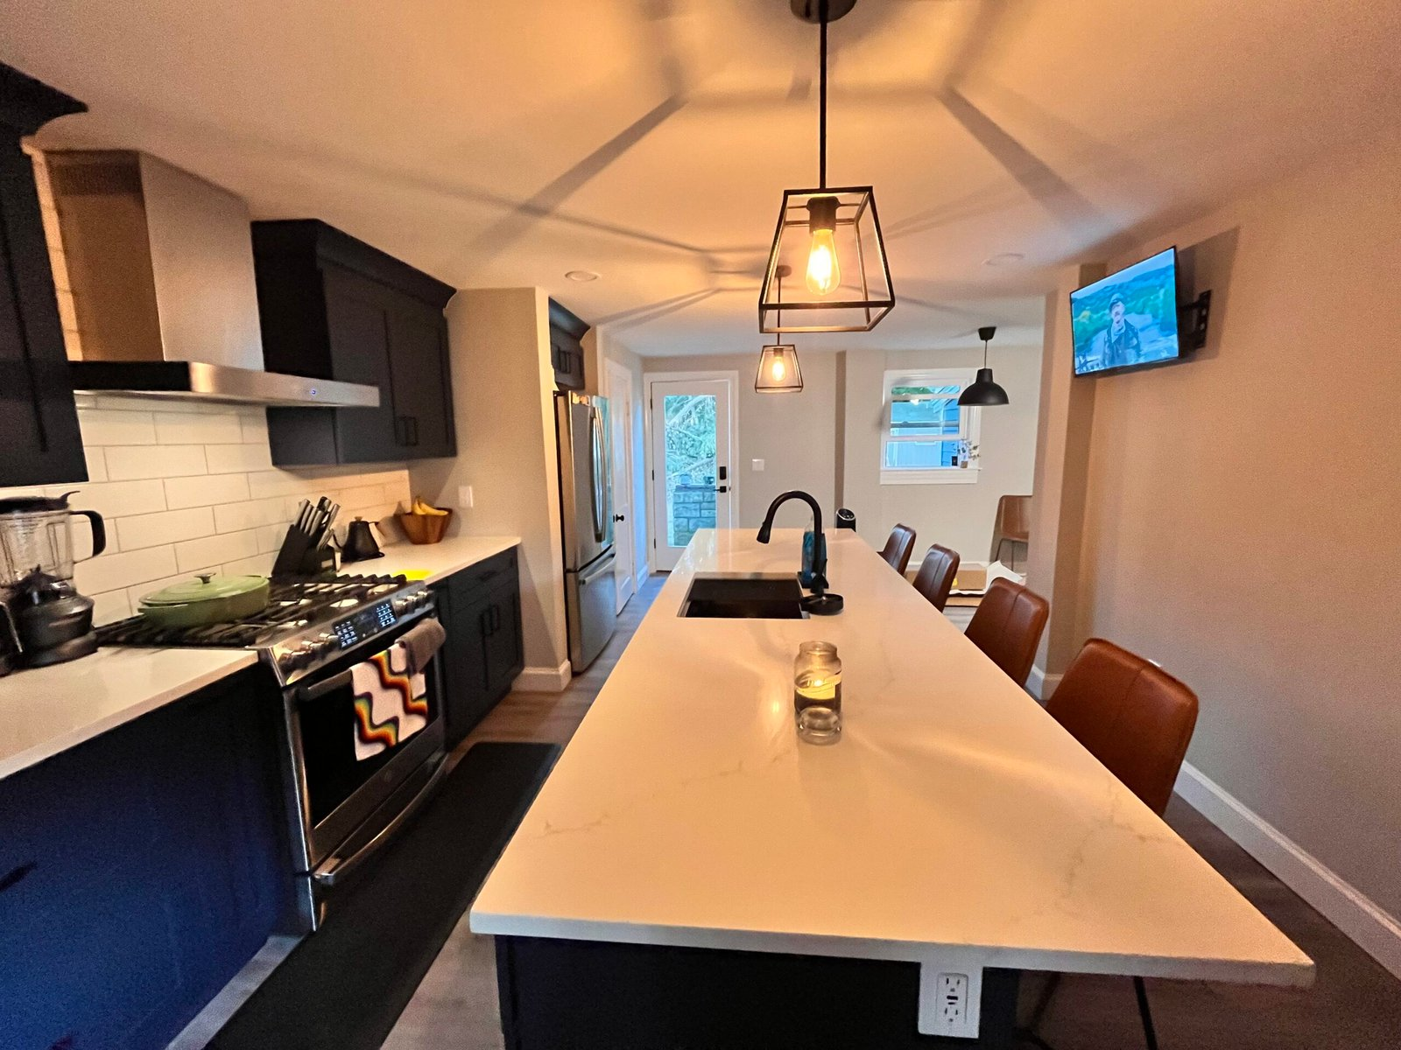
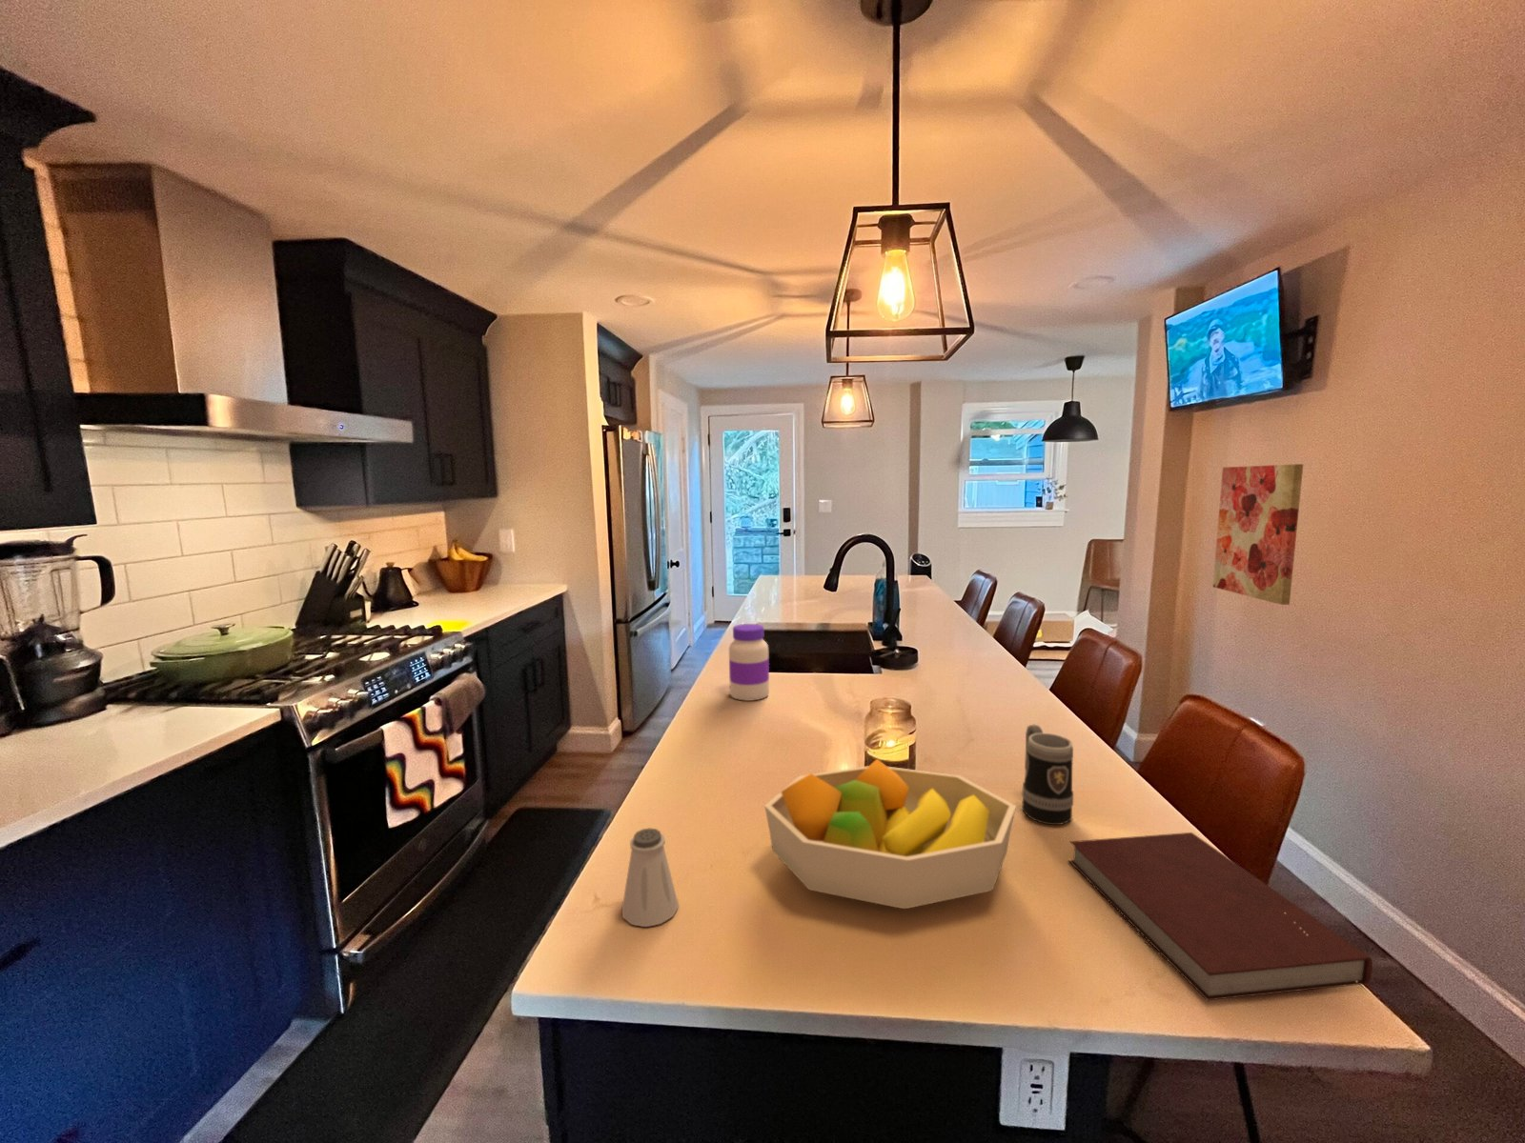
+ saltshaker [622,827,680,928]
+ fruit bowl [764,758,1017,910]
+ wall art [1213,463,1304,606]
+ notebook [1068,832,1374,1001]
+ jar [728,623,770,702]
+ mug [1021,724,1075,826]
